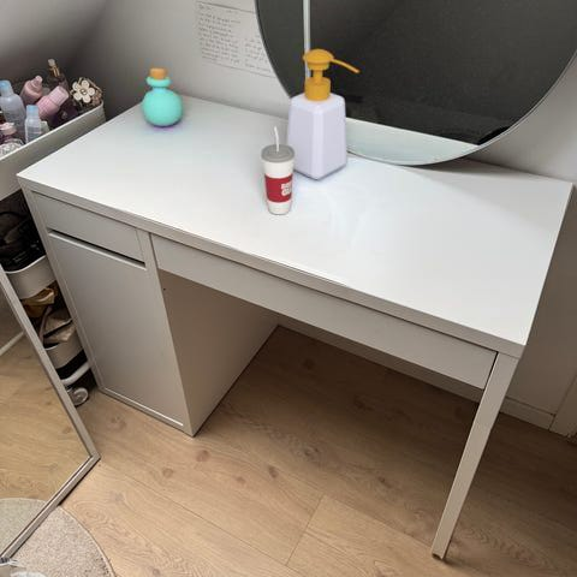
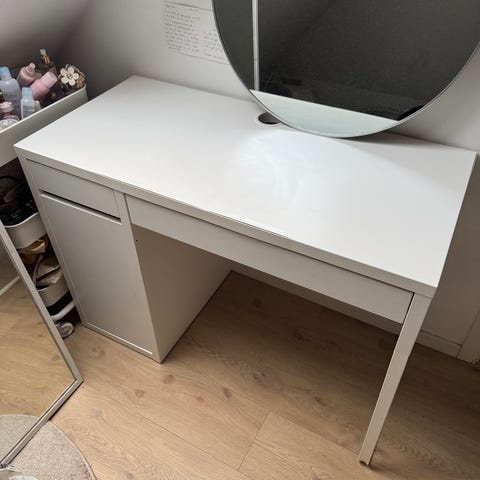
- soap bottle [285,48,361,180]
- perfume bottle [141,67,184,127]
- cup [260,126,295,215]
